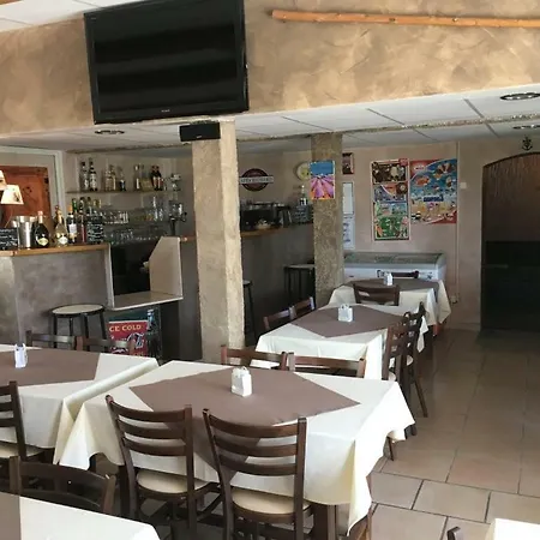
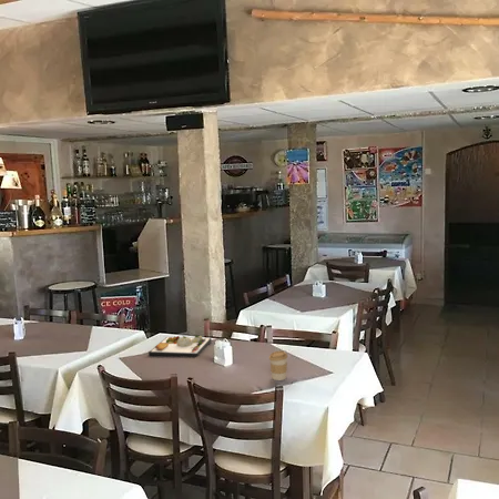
+ dinner plate [147,334,213,358]
+ coffee cup [268,350,288,381]
